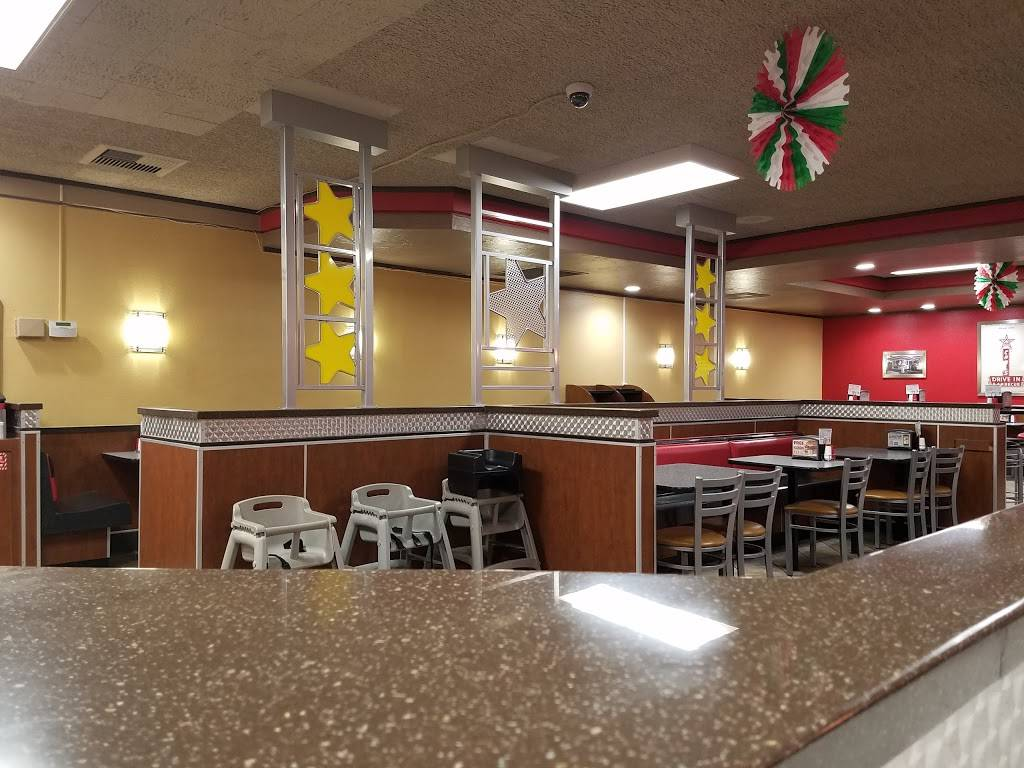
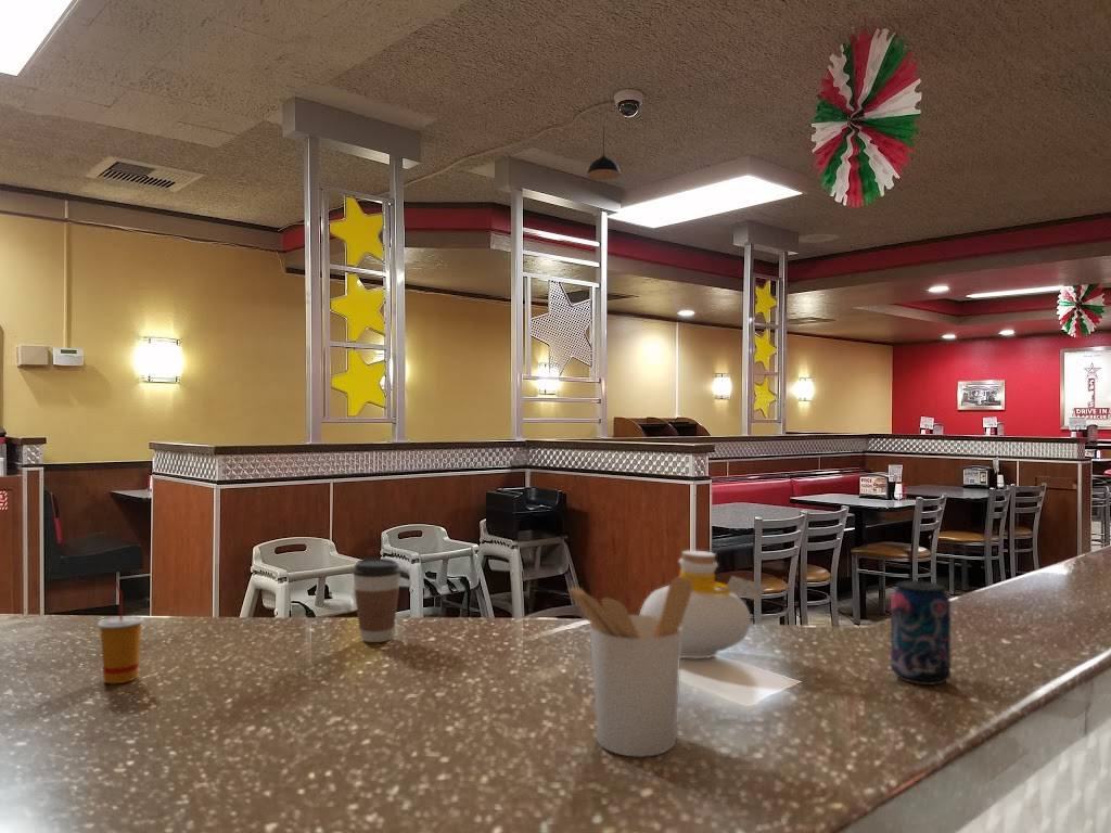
+ drinking cup [97,580,145,684]
+ utensil holder [567,576,693,758]
+ coffee cup [352,558,401,643]
+ bottle [639,550,768,659]
+ beverage can [890,579,952,687]
+ pendant light [586,125,622,180]
